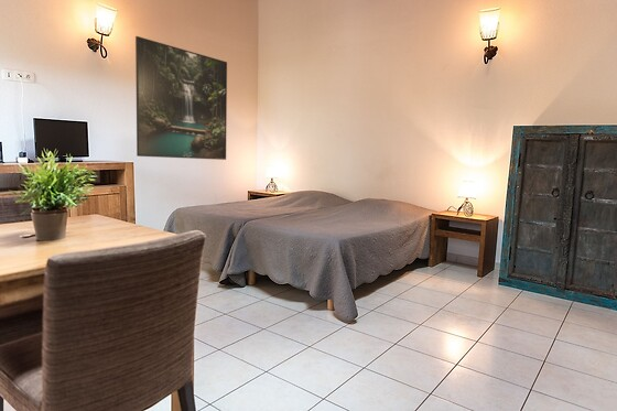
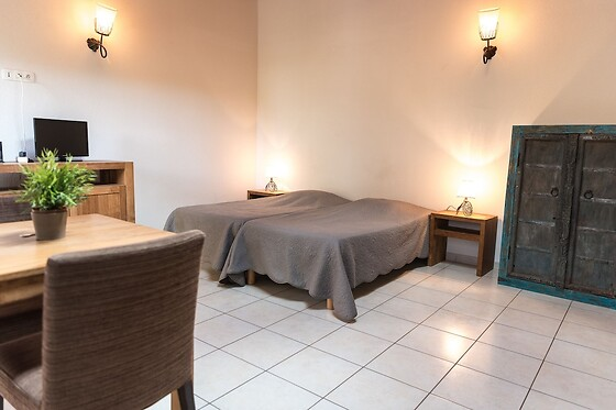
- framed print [134,35,228,161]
